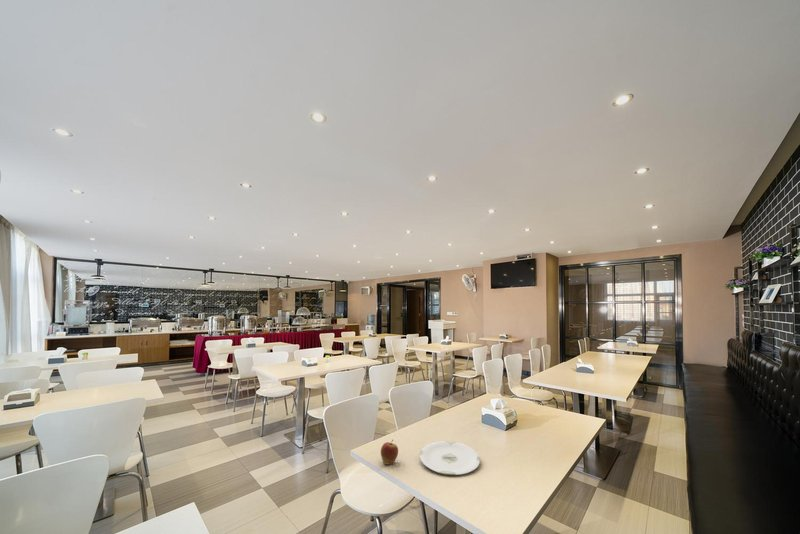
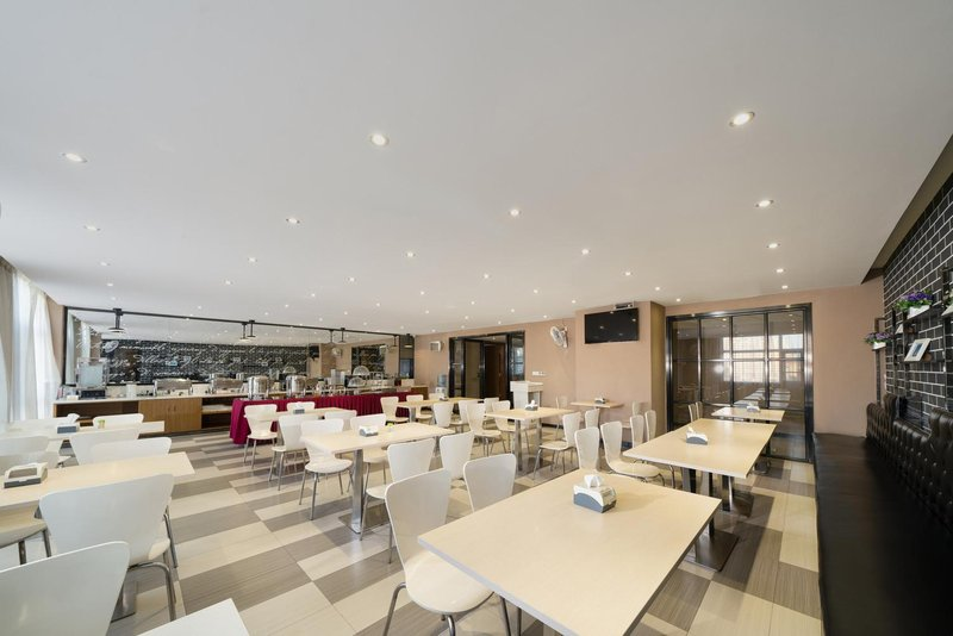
- plate [419,440,481,476]
- apple [380,439,399,465]
